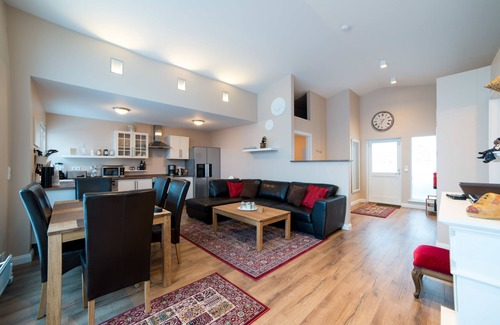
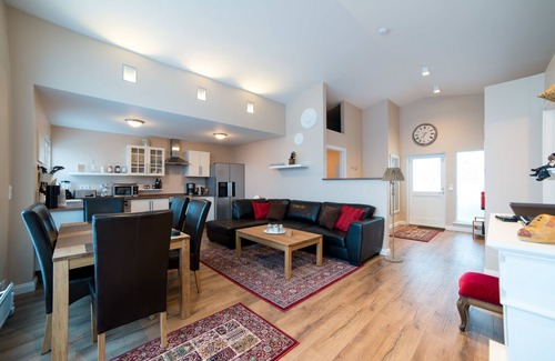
+ floor lamp [381,167,406,263]
